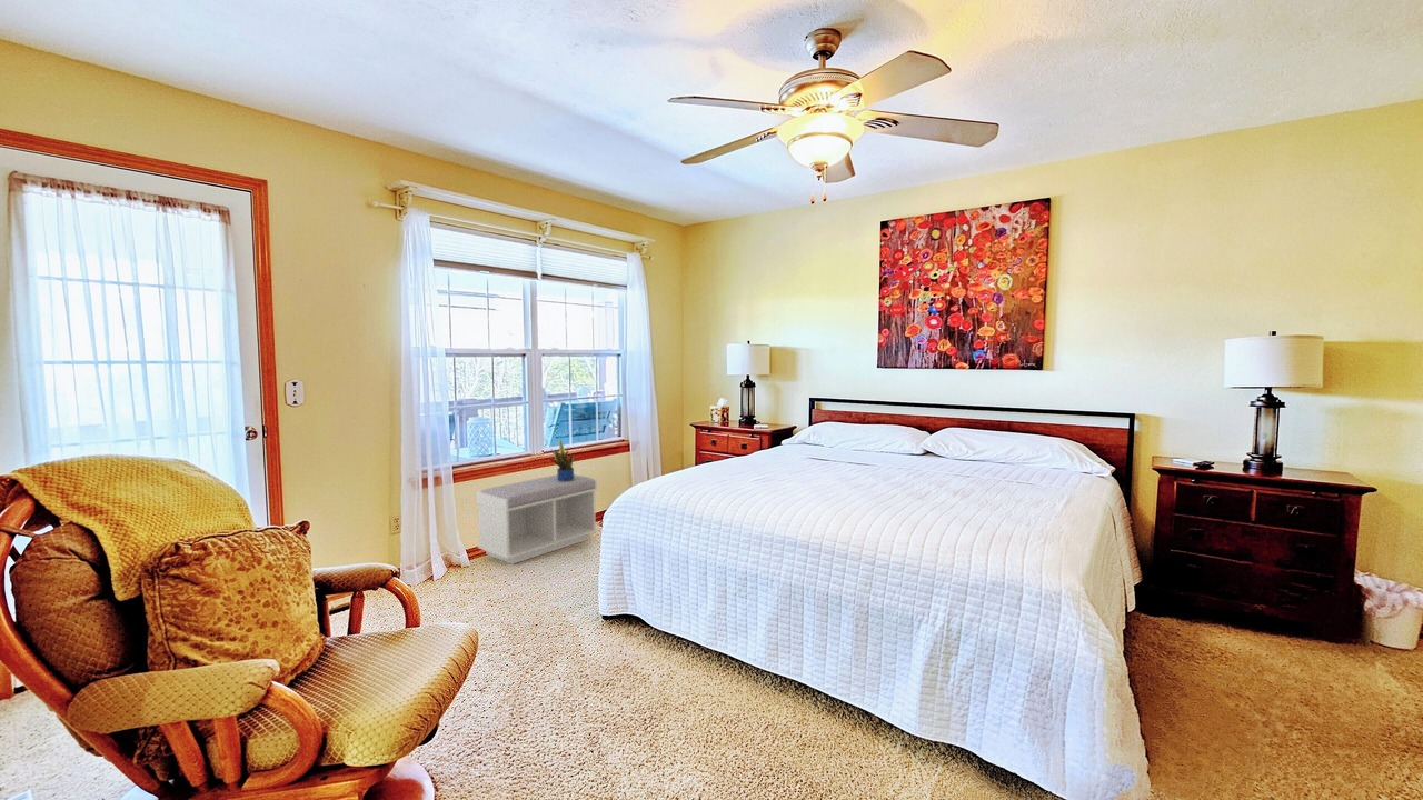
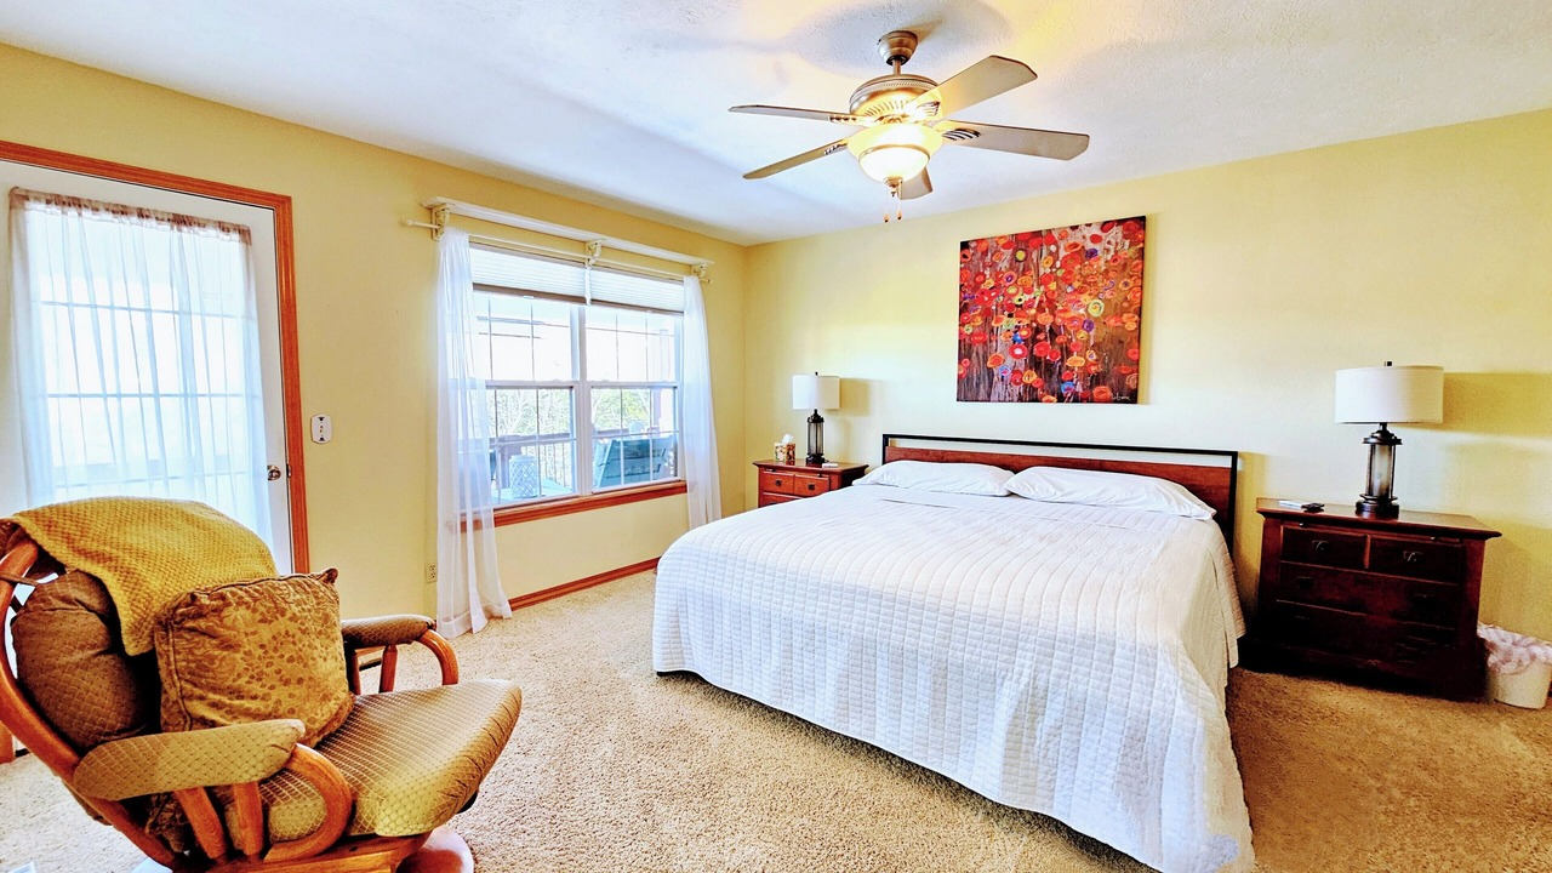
- bench [475,473,598,566]
- potted plant [548,437,575,481]
